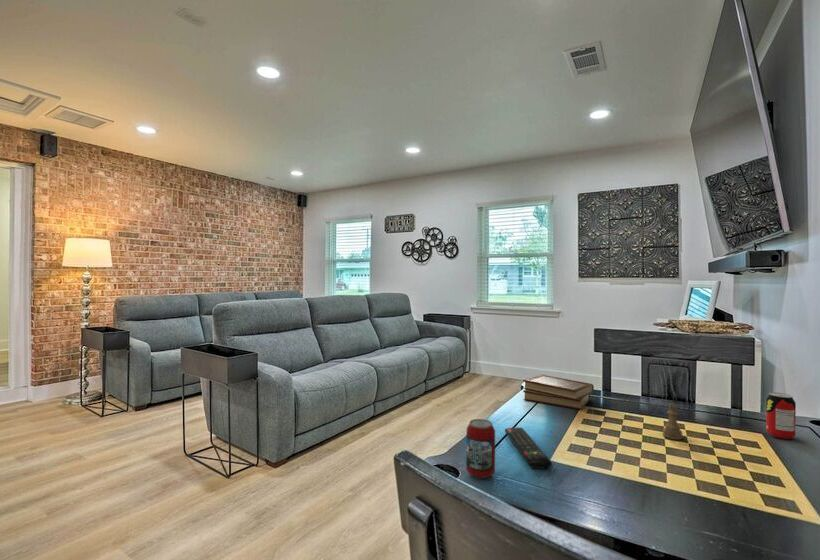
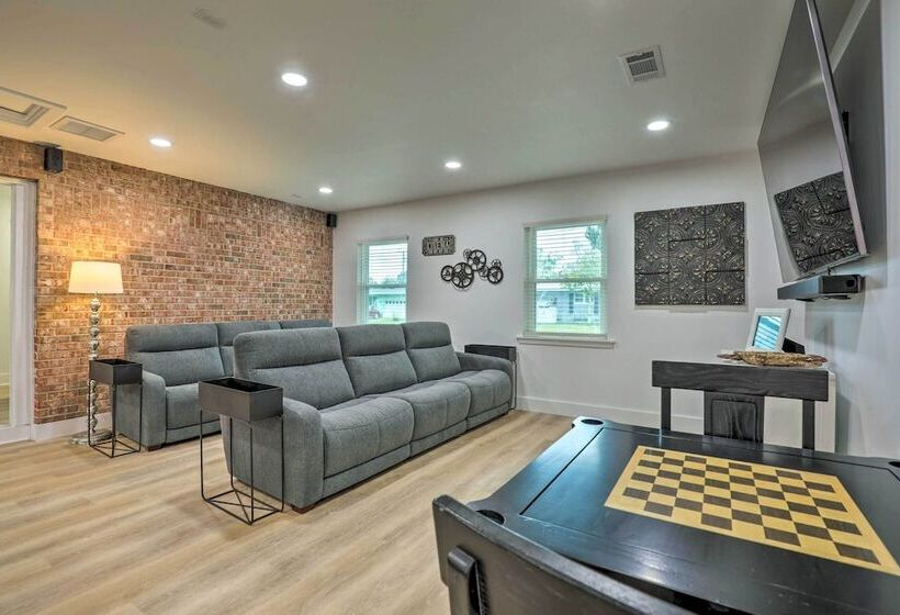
- beverage can [465,418,496,479]
- chess piece [661,401,684,441]
- beverage can [765,391,797,440]
- book set [522,373,595,410]
- remote control [504,427,553,470]
